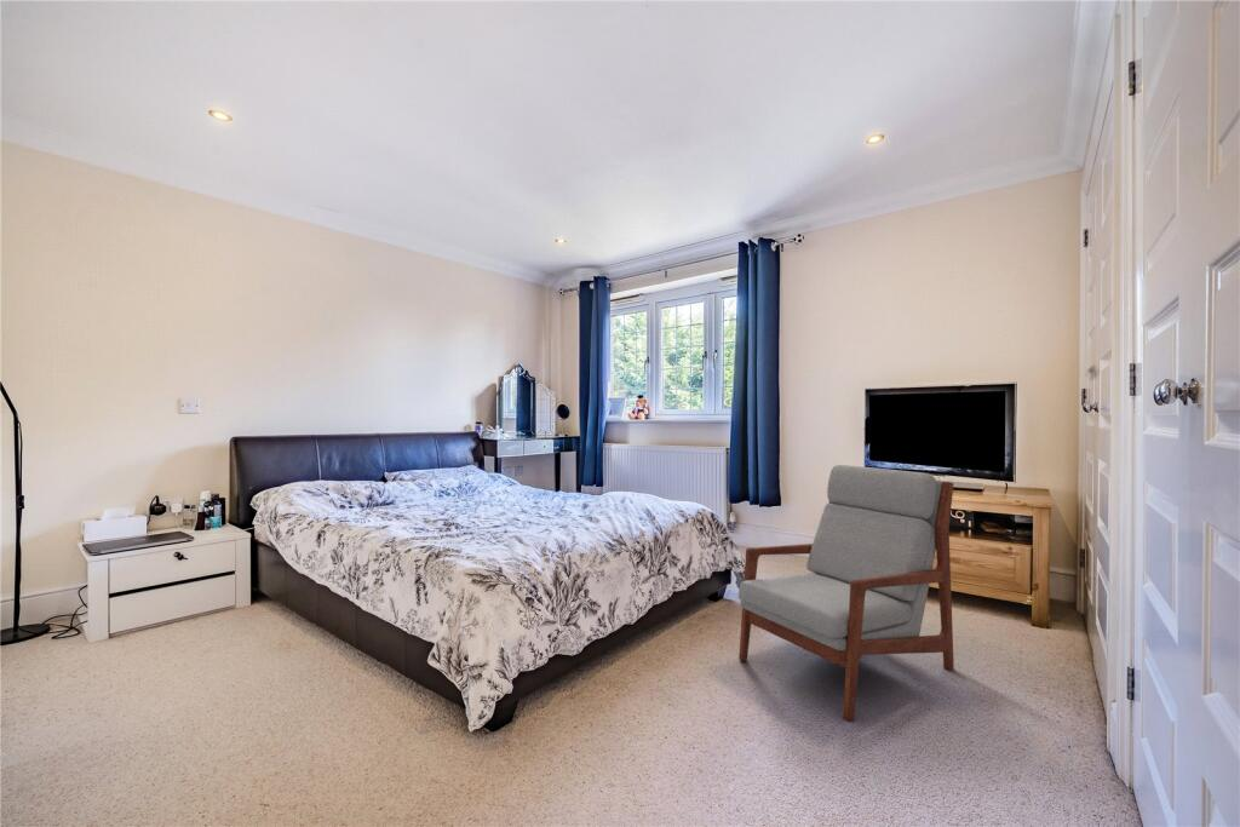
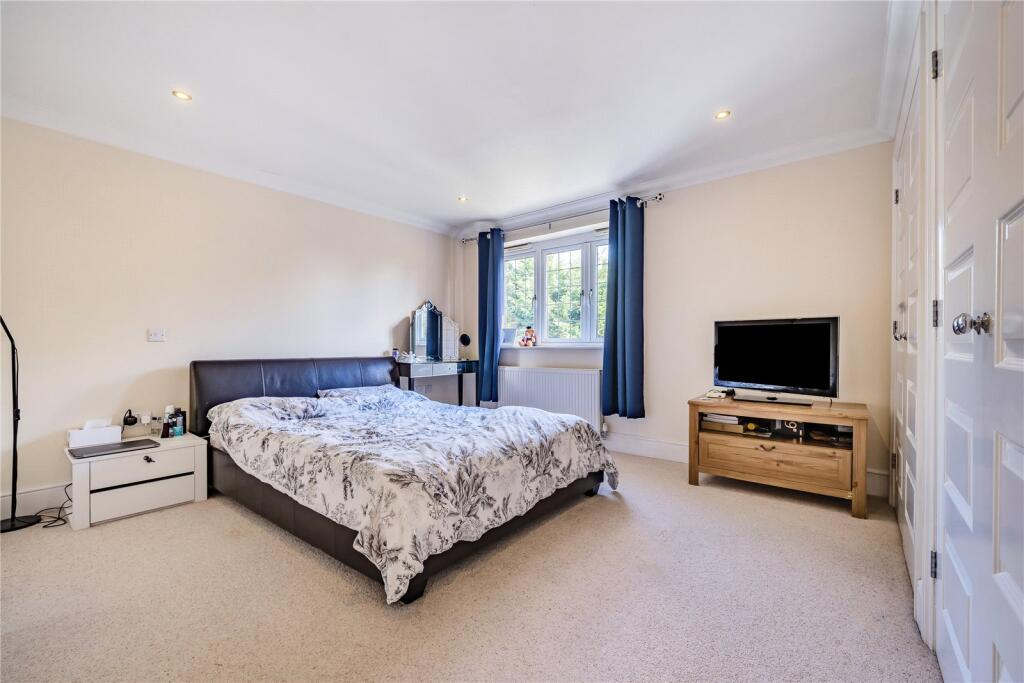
- armchair [737,464,955,723]
